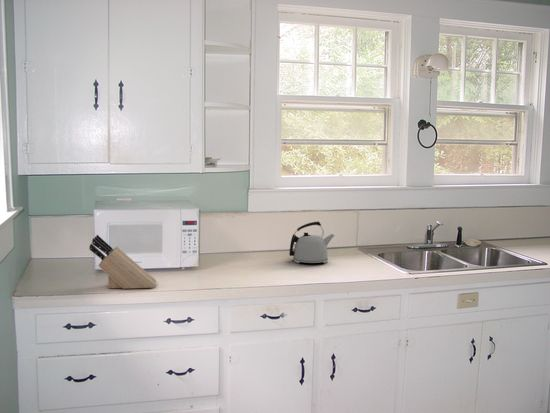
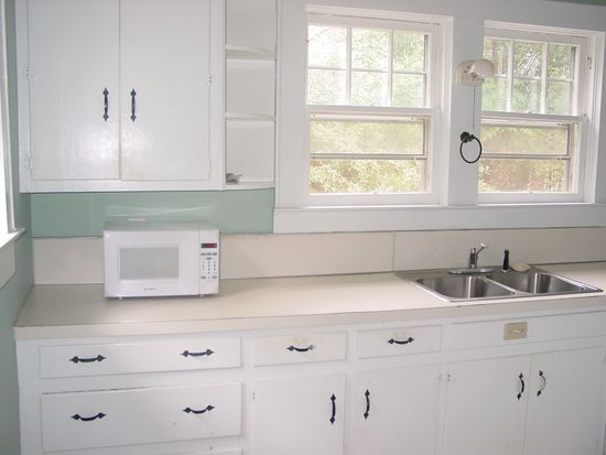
- kettle [288,221,335,264]
- knife block [88,234,157,290]
